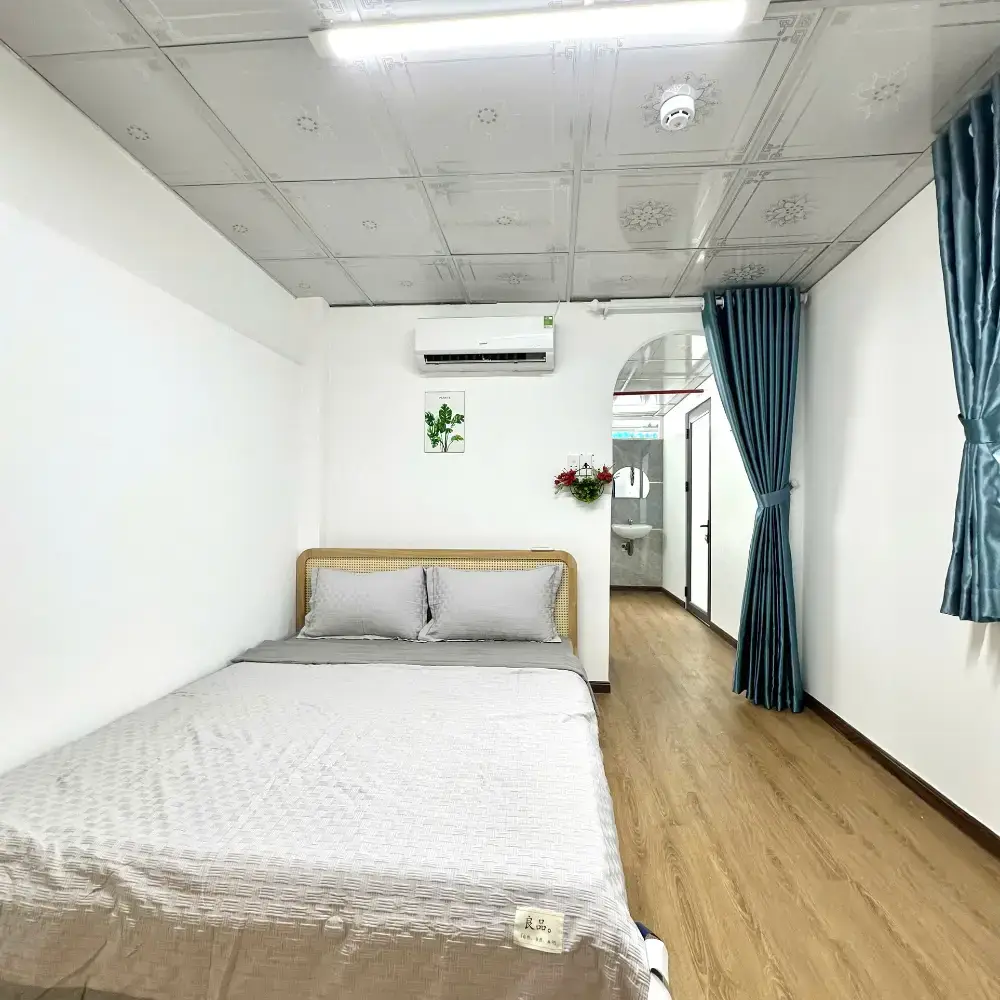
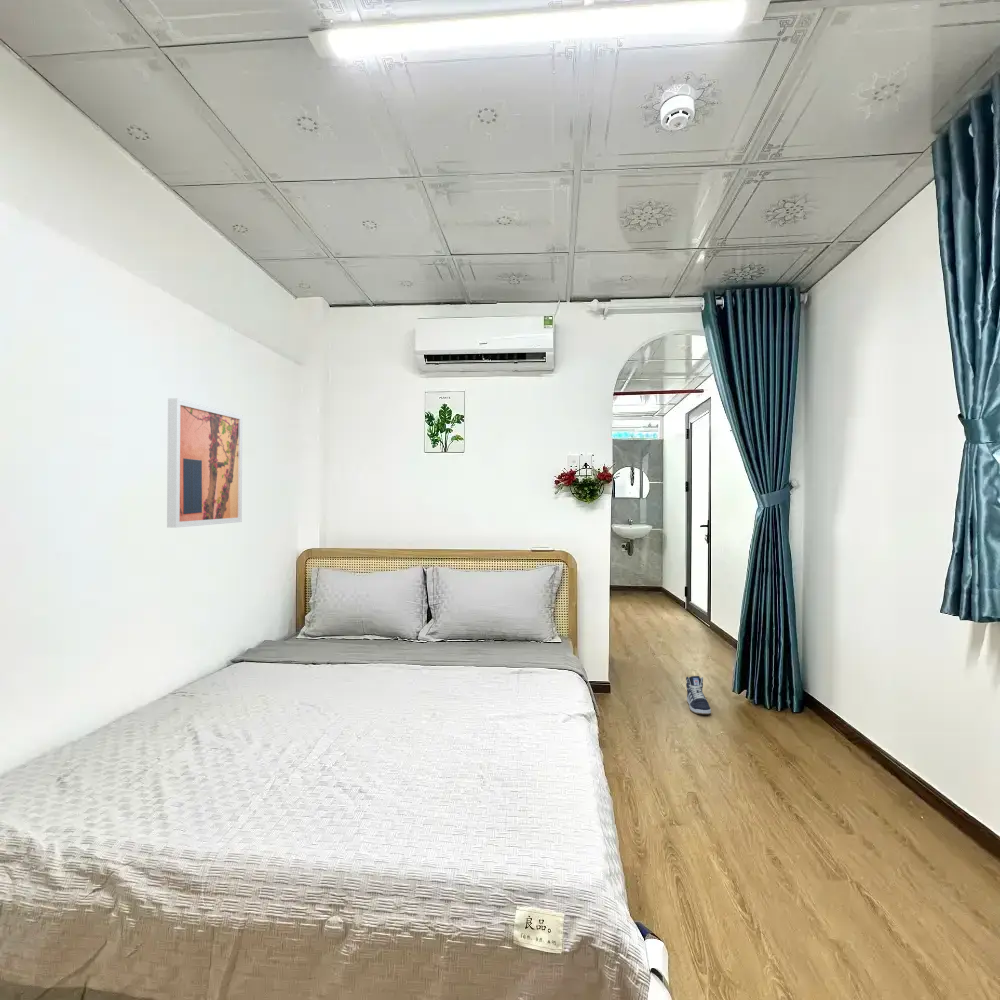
+ wall art [166,397,244,529]
+ sneaker [685,675,712,715]
